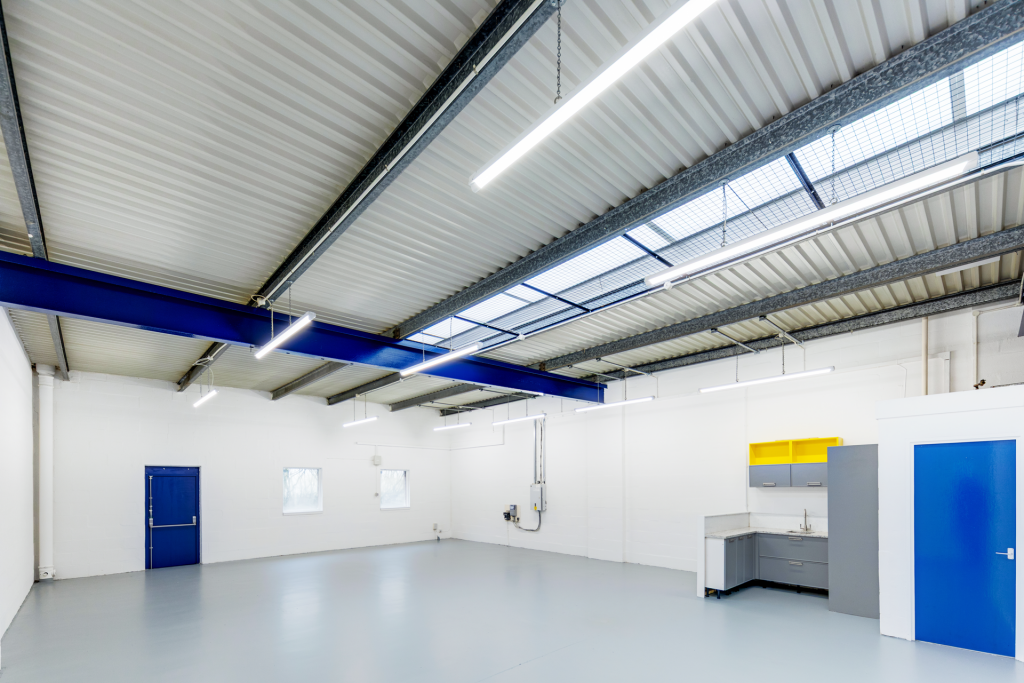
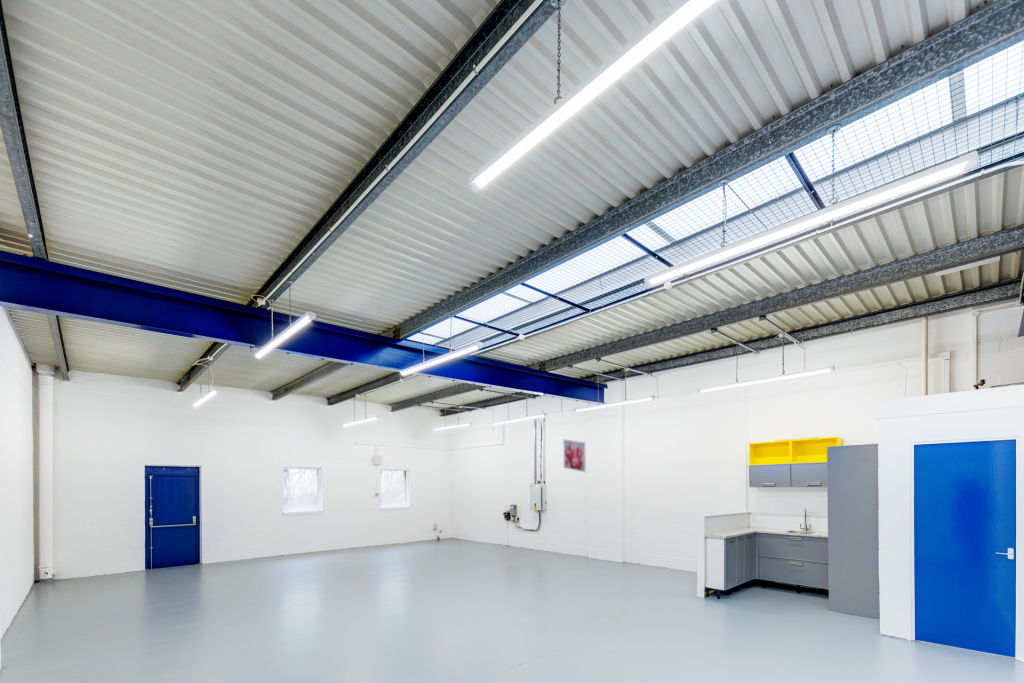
+ wall art [562,438,587,473]
